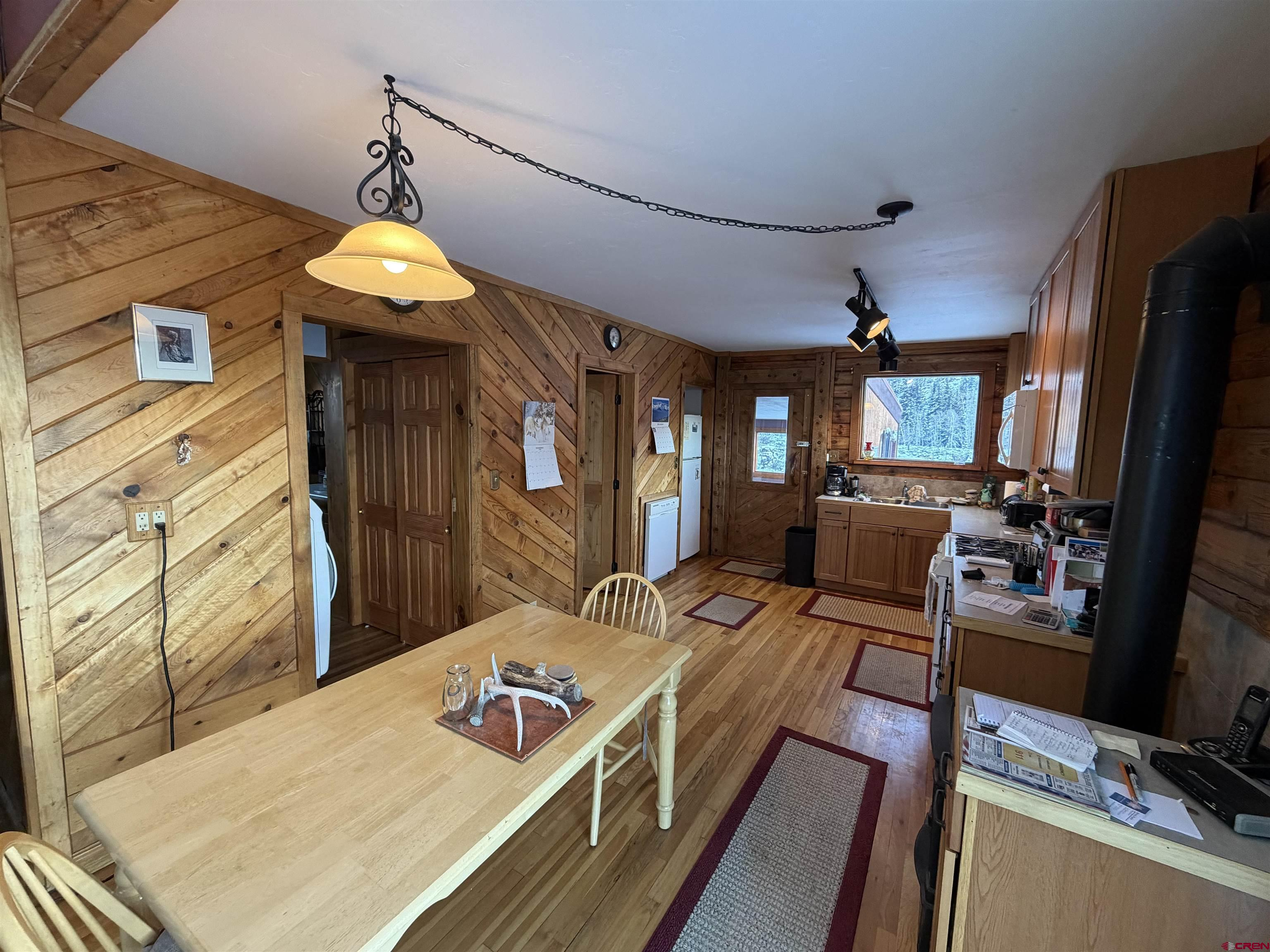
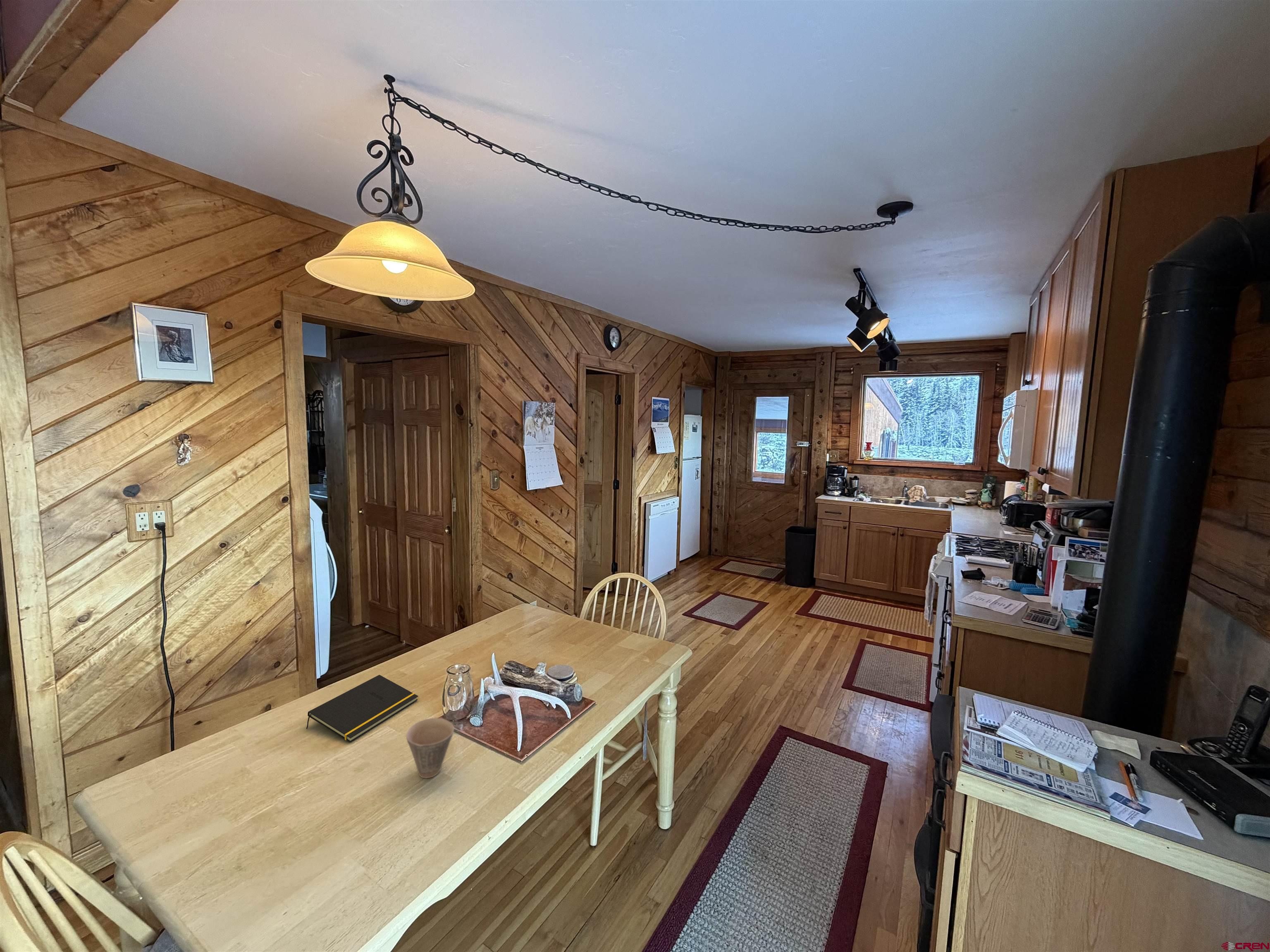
+ notepad [306,674,419,743]
+ cup [406,718,455,778]
